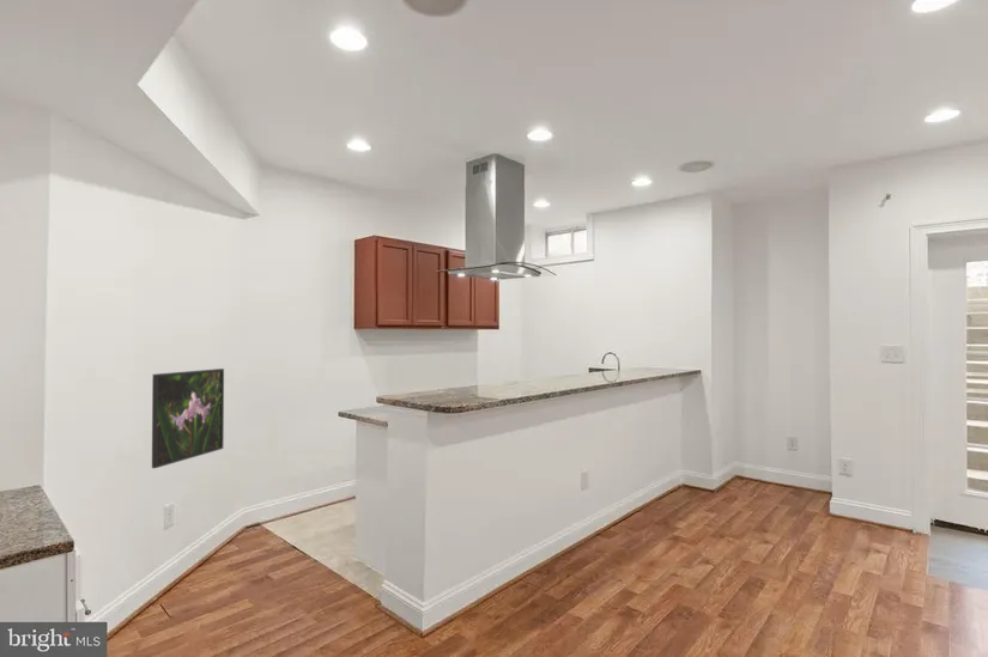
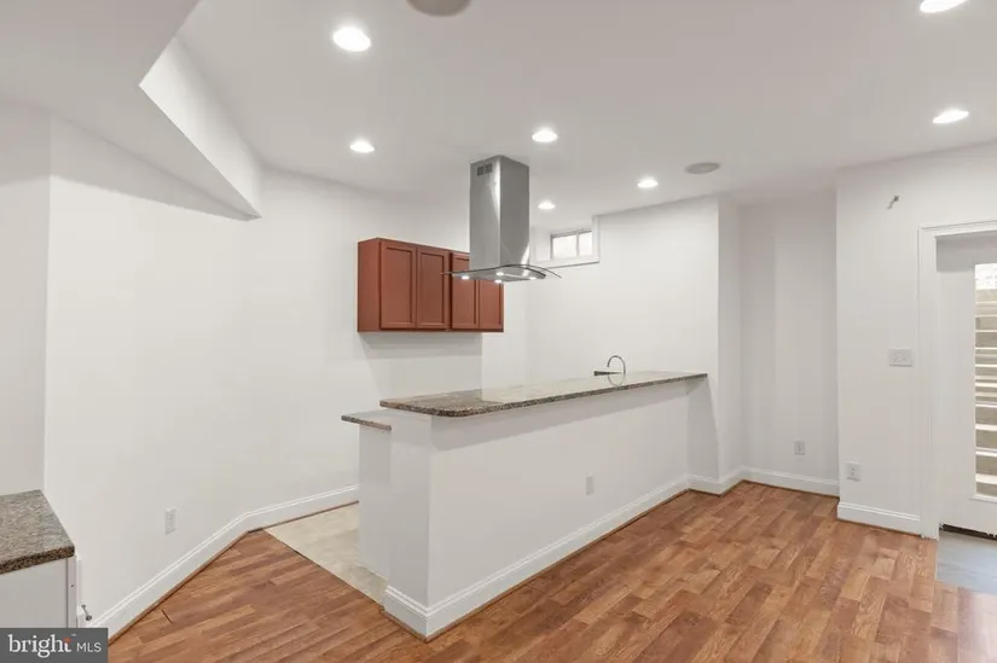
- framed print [151,367,225,469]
